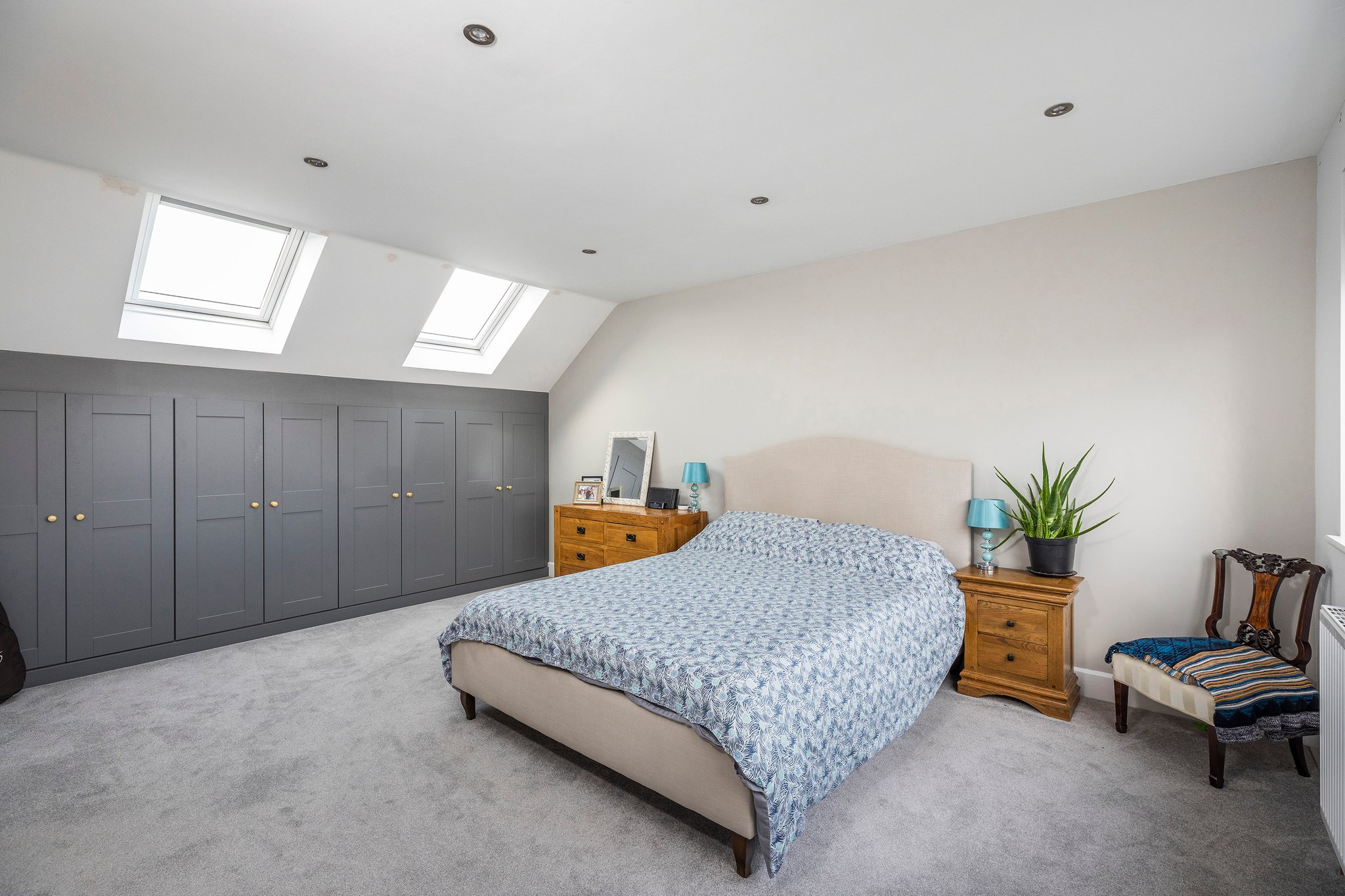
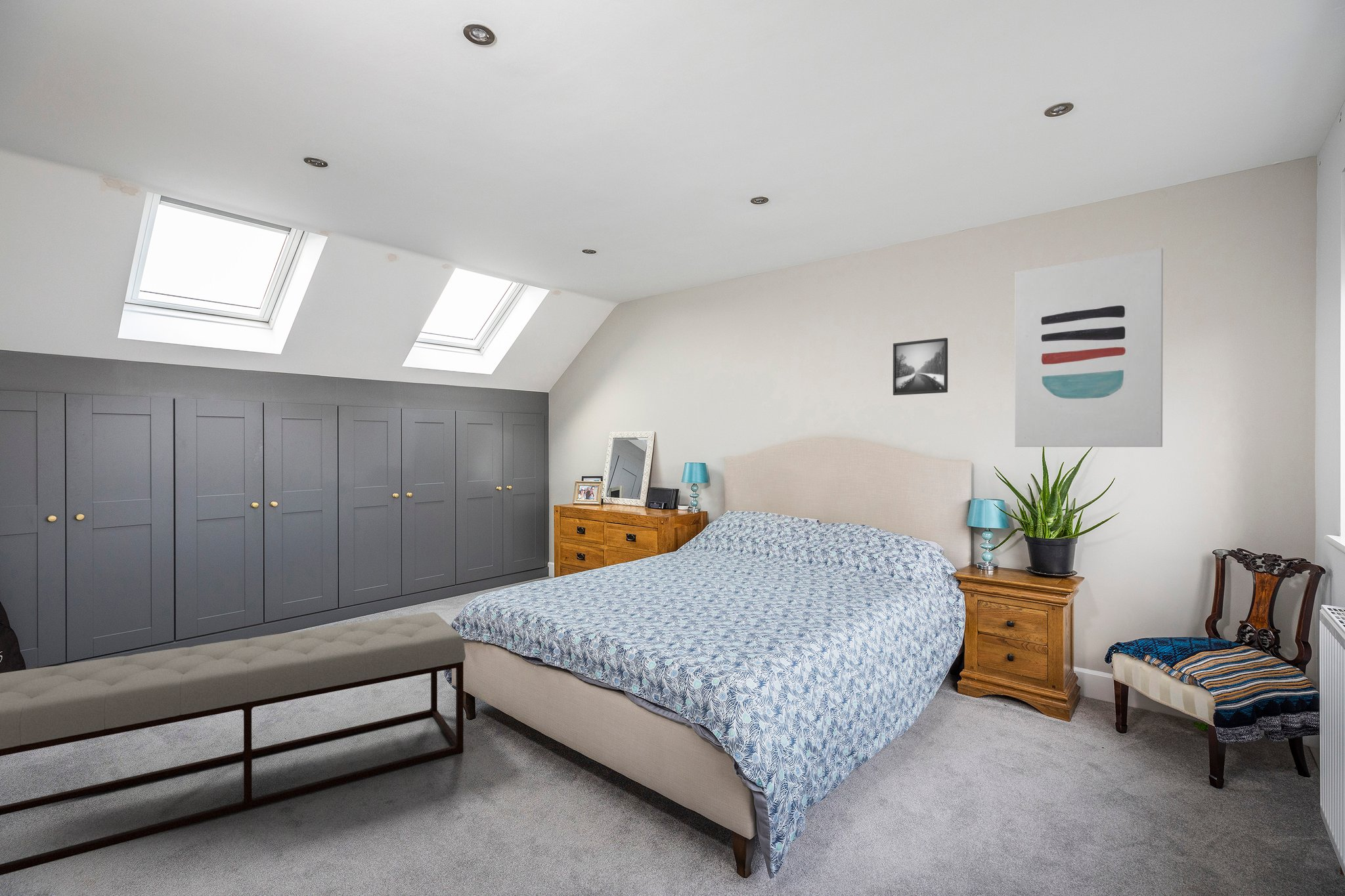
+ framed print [893,337,948,396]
+ bench [0,612,466,876]
+ wall art [1014,247,1164,448]
